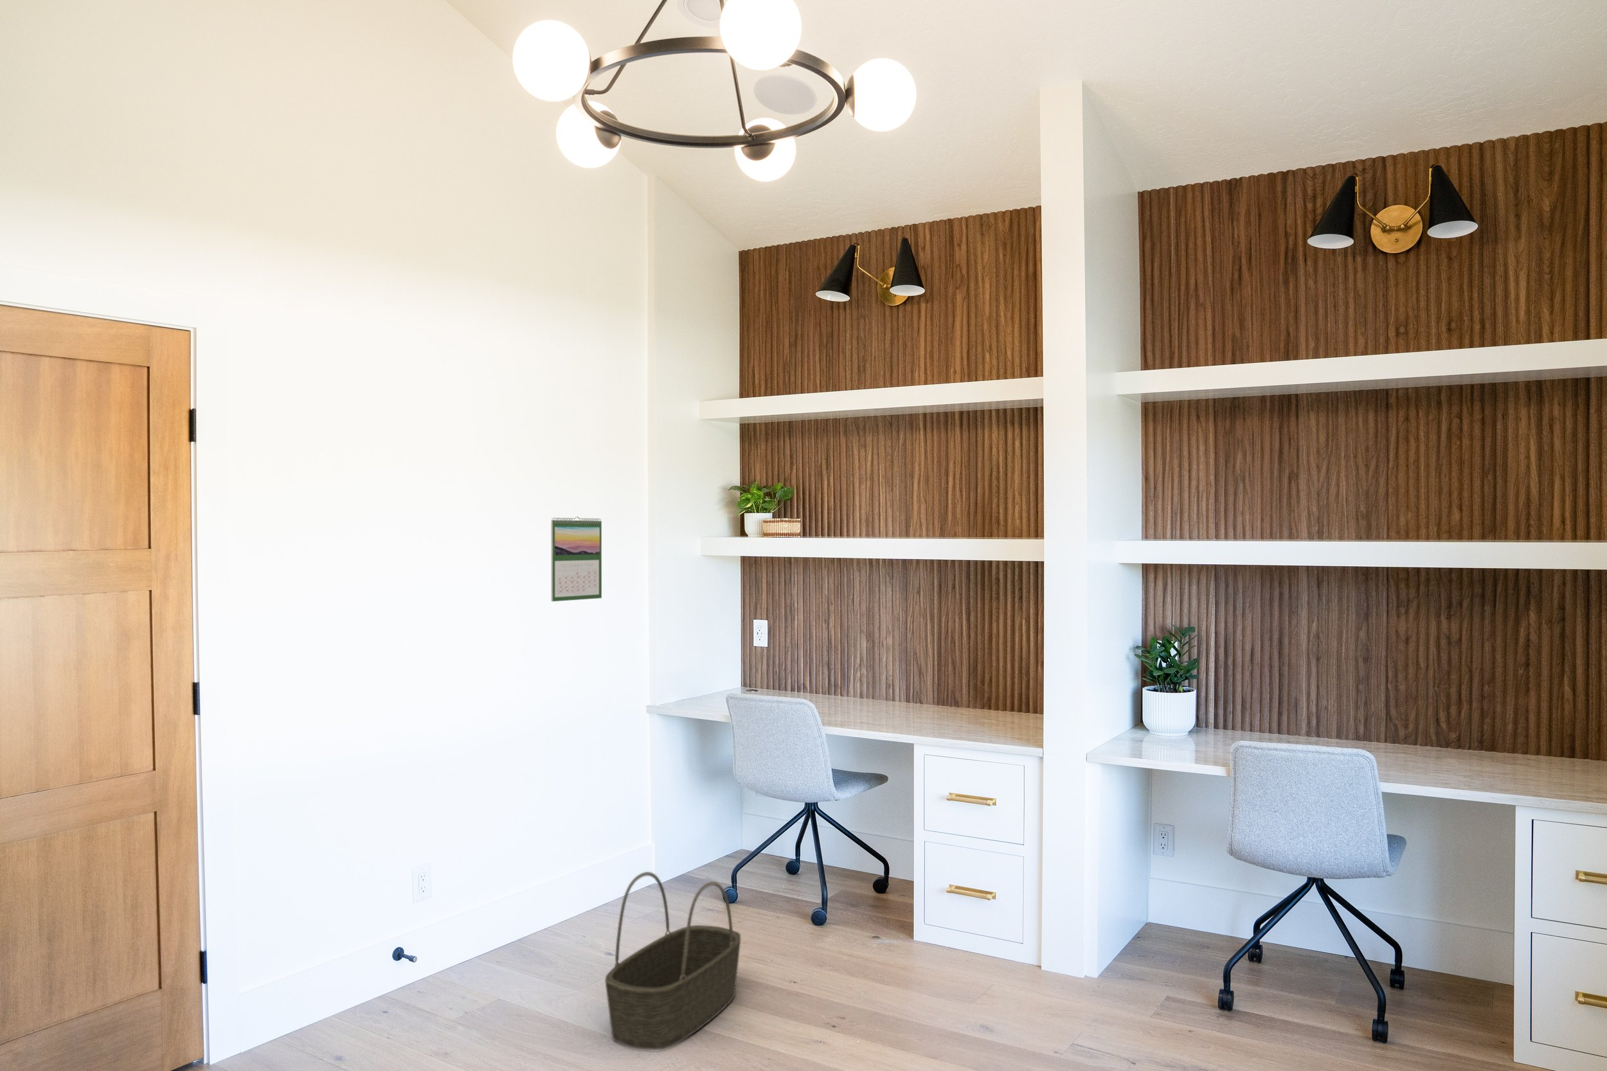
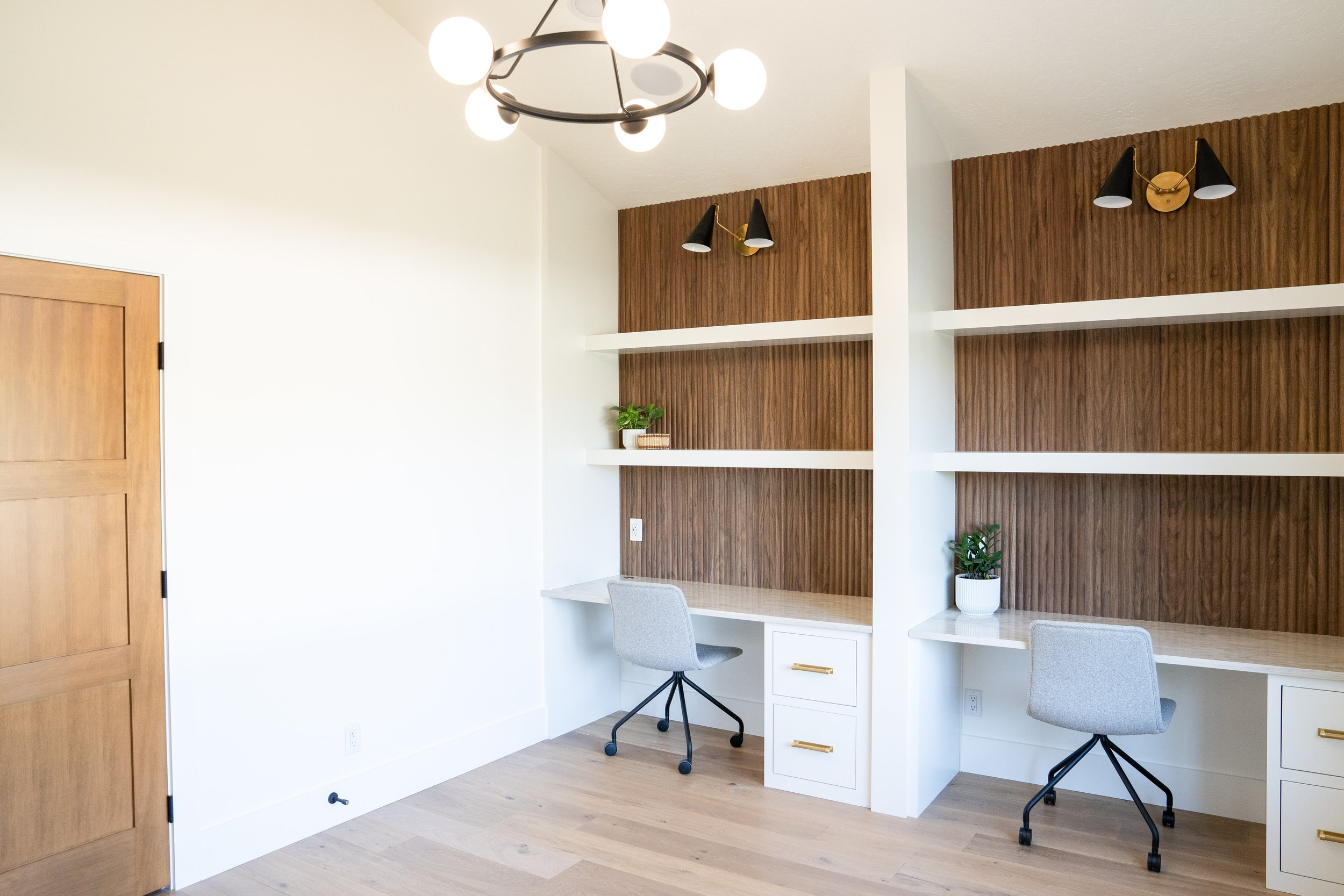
- calendar [550,516,603,602]
- basket [604,871,741,1051]
